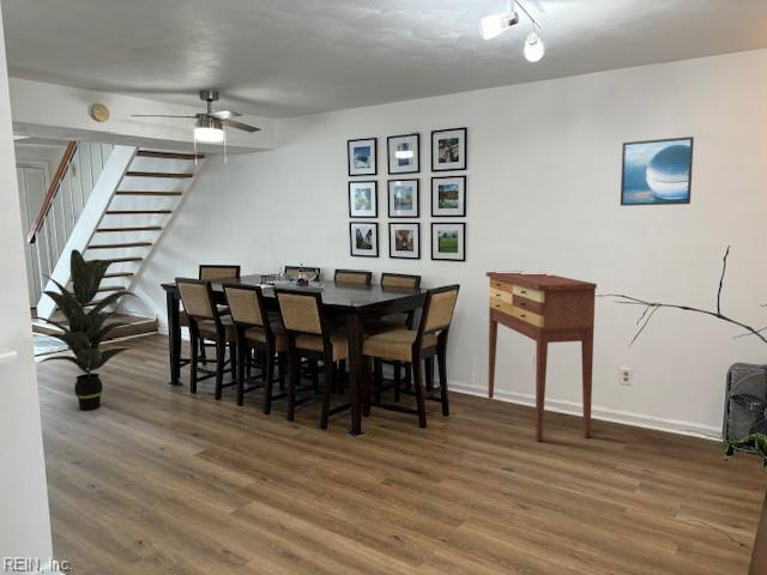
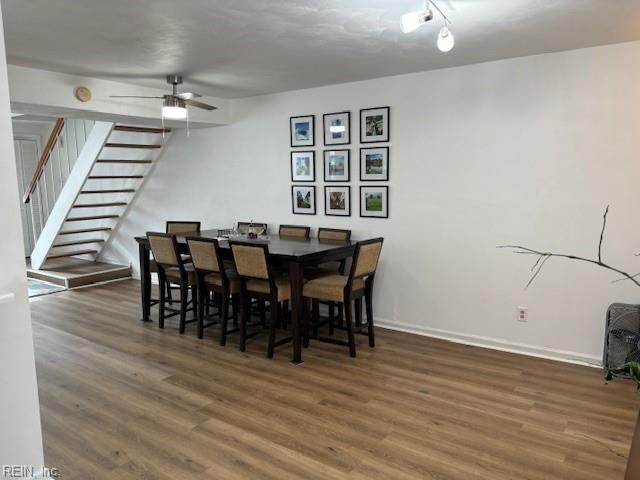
- indoor plant [31,248,141,411]
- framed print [620,135,695,207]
- console table [485,271,598,442]
